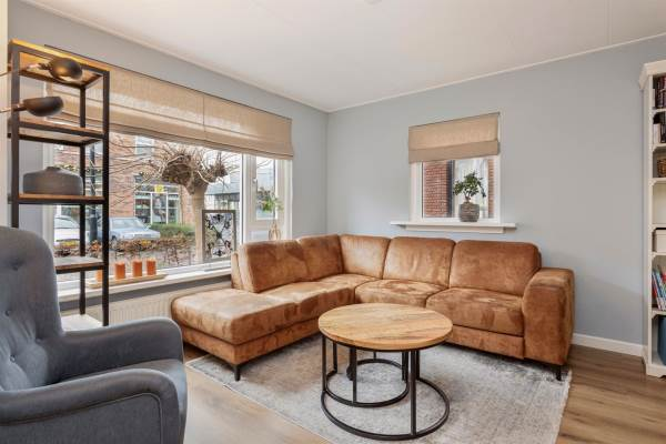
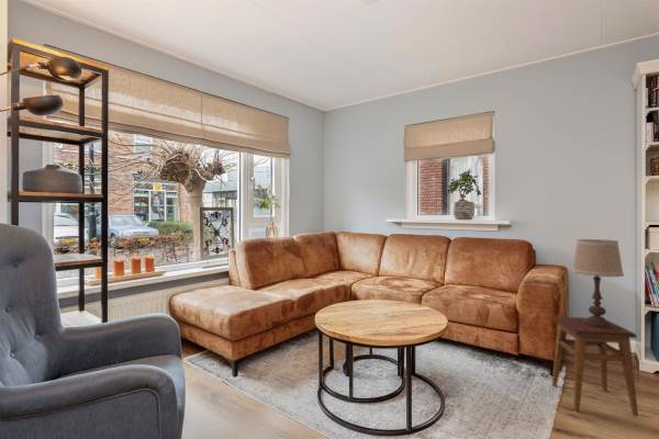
+ stool [551,316,639,417]
+ table lamp [571,238,625,328]
